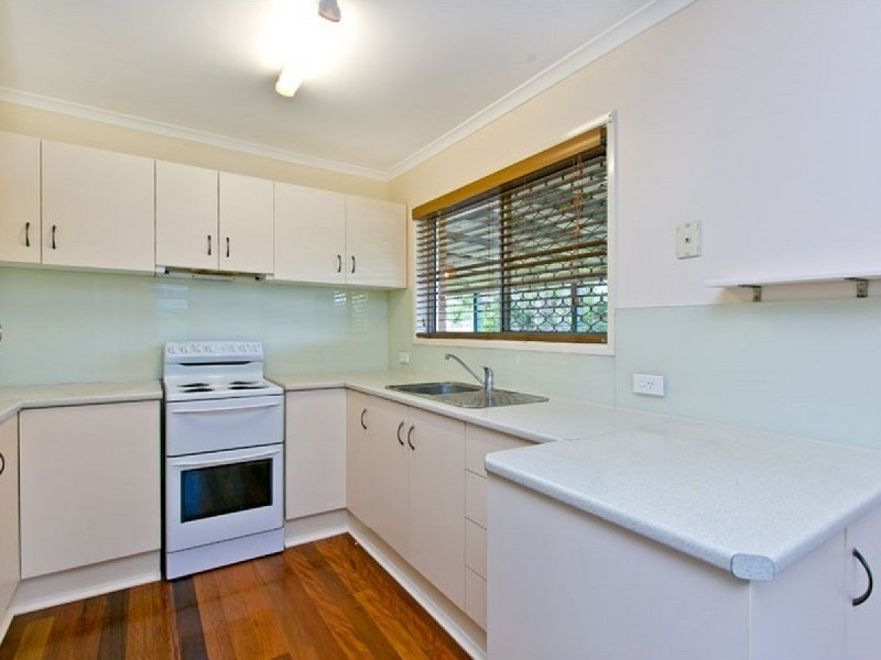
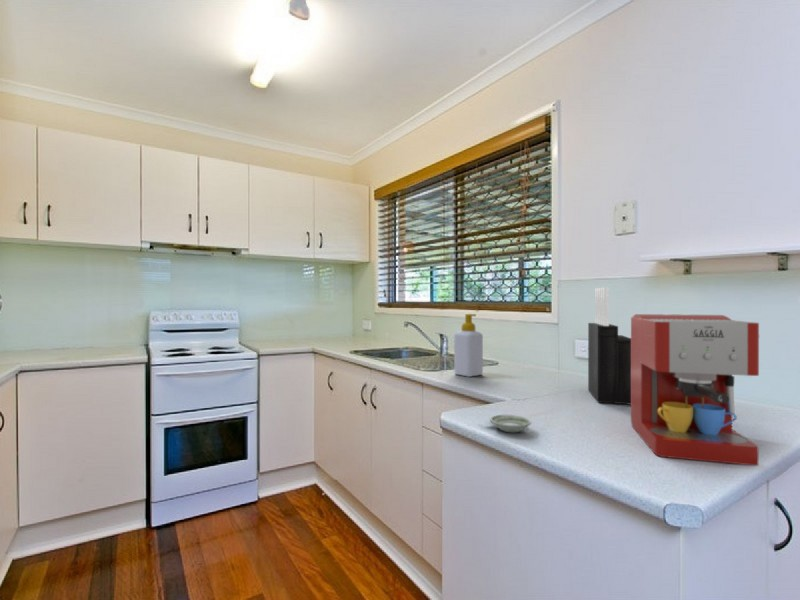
+ soap bottle [453,313,484,378]
+ saucer [489,414,532,433]
+ knife block [587,286,631,405]
+ coffee maker [630,313,760,466]
